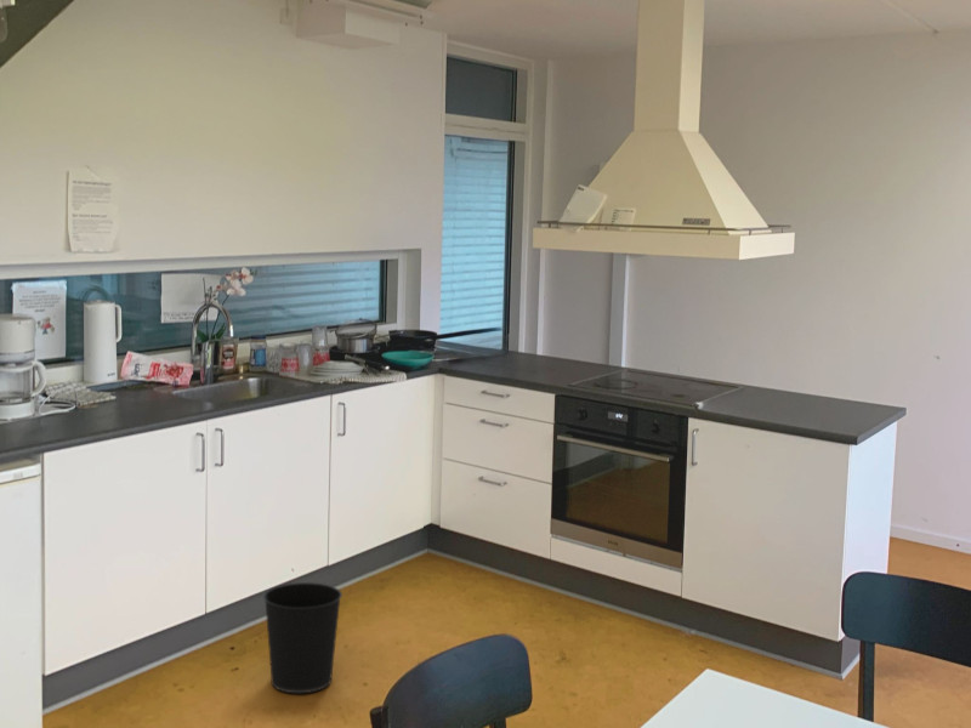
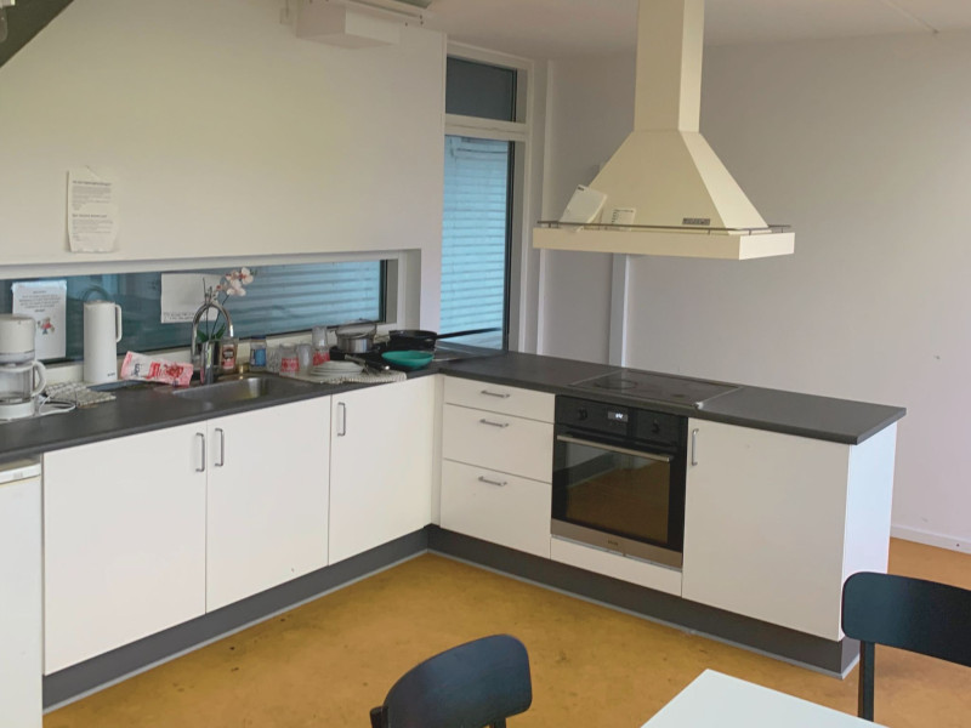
- wastebasket [262,581,343,694]
